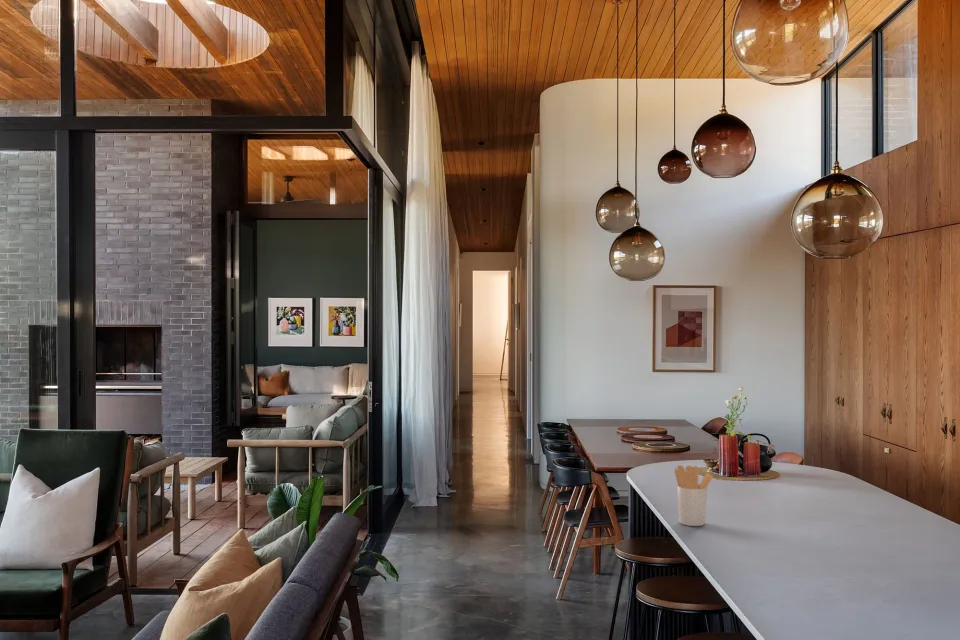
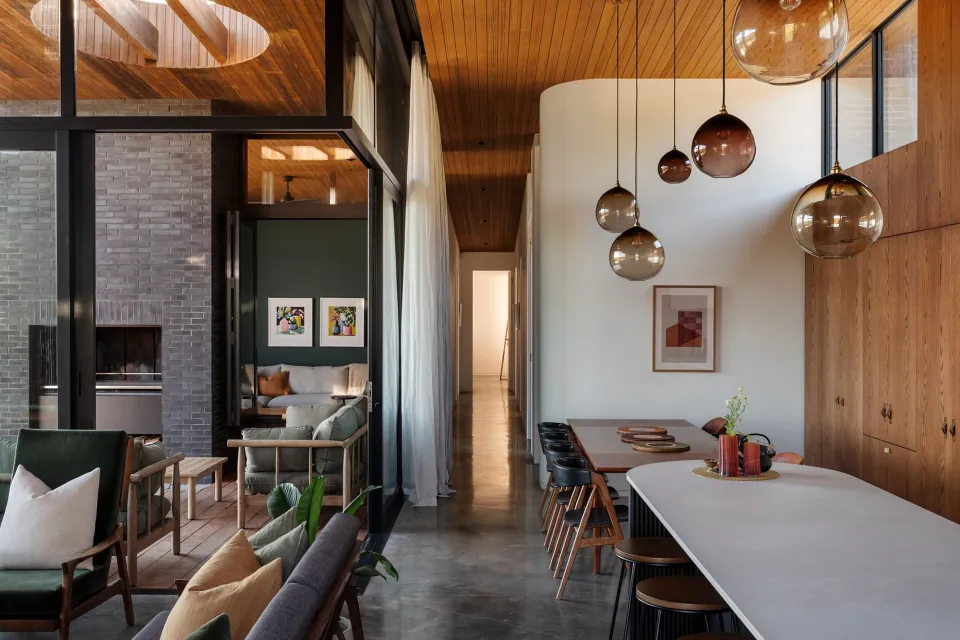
- utensil holder [674,464,714,527]
